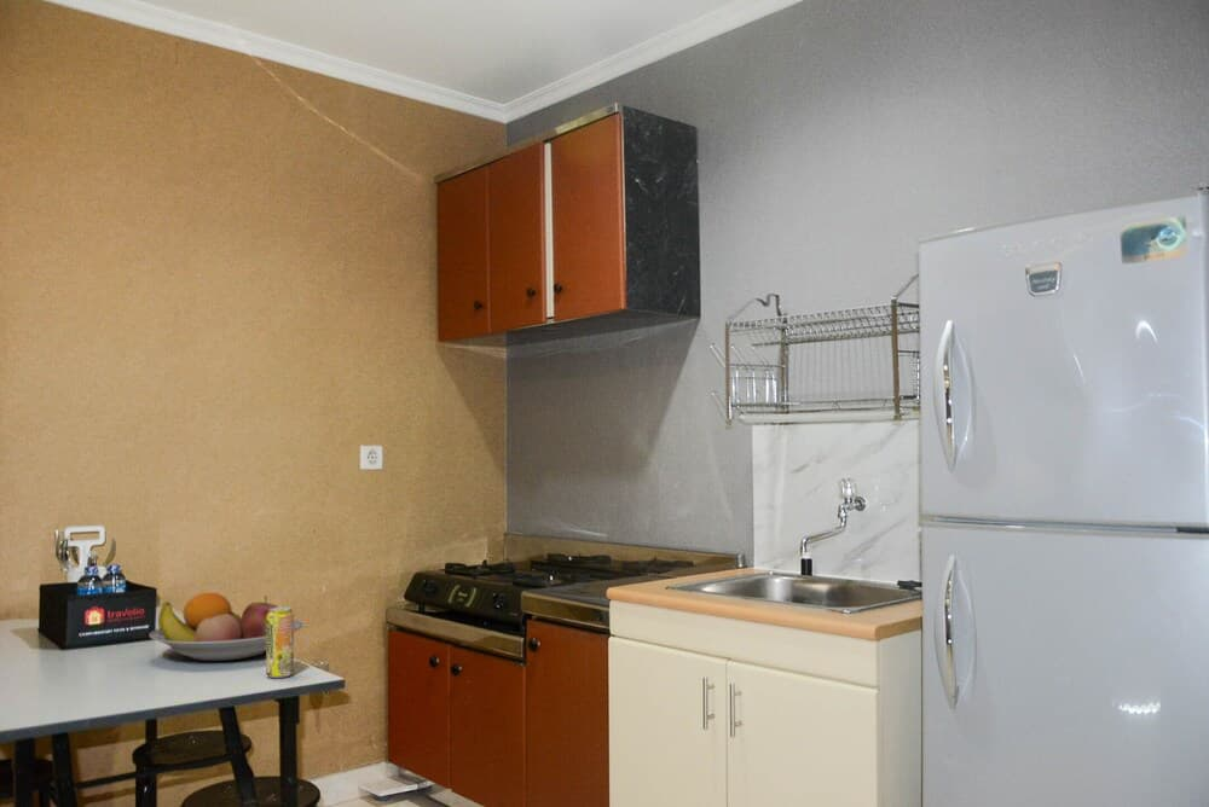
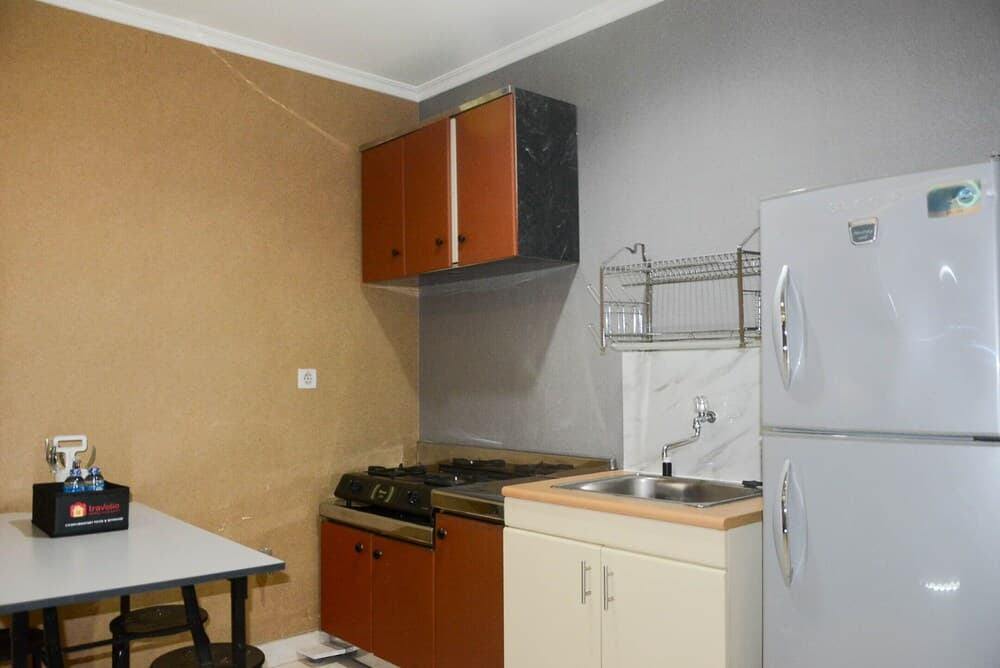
- beverage can [265,606,295,679]
- fruit bowl [149,592,305,662]
